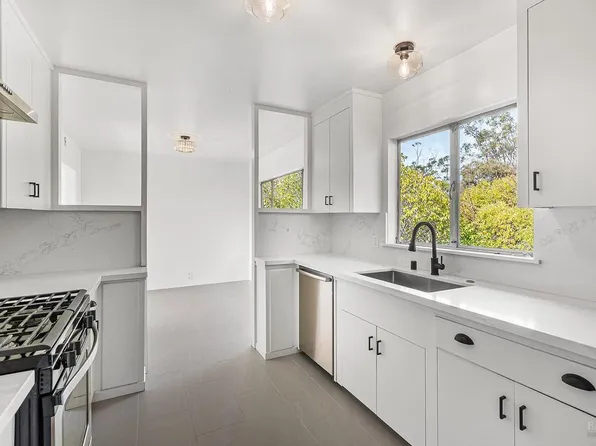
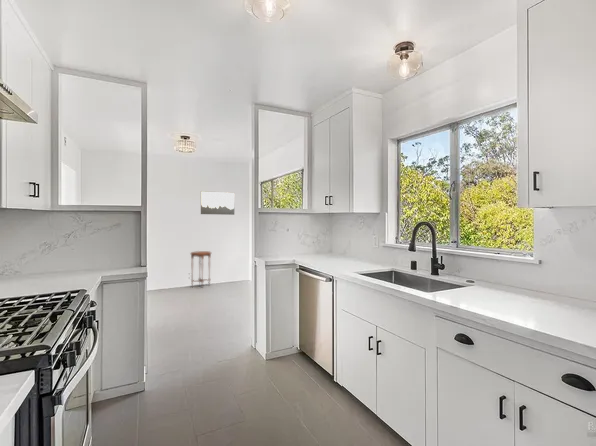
+ wall art [200,190,235,216]
+ side table [189,250,213,289]
